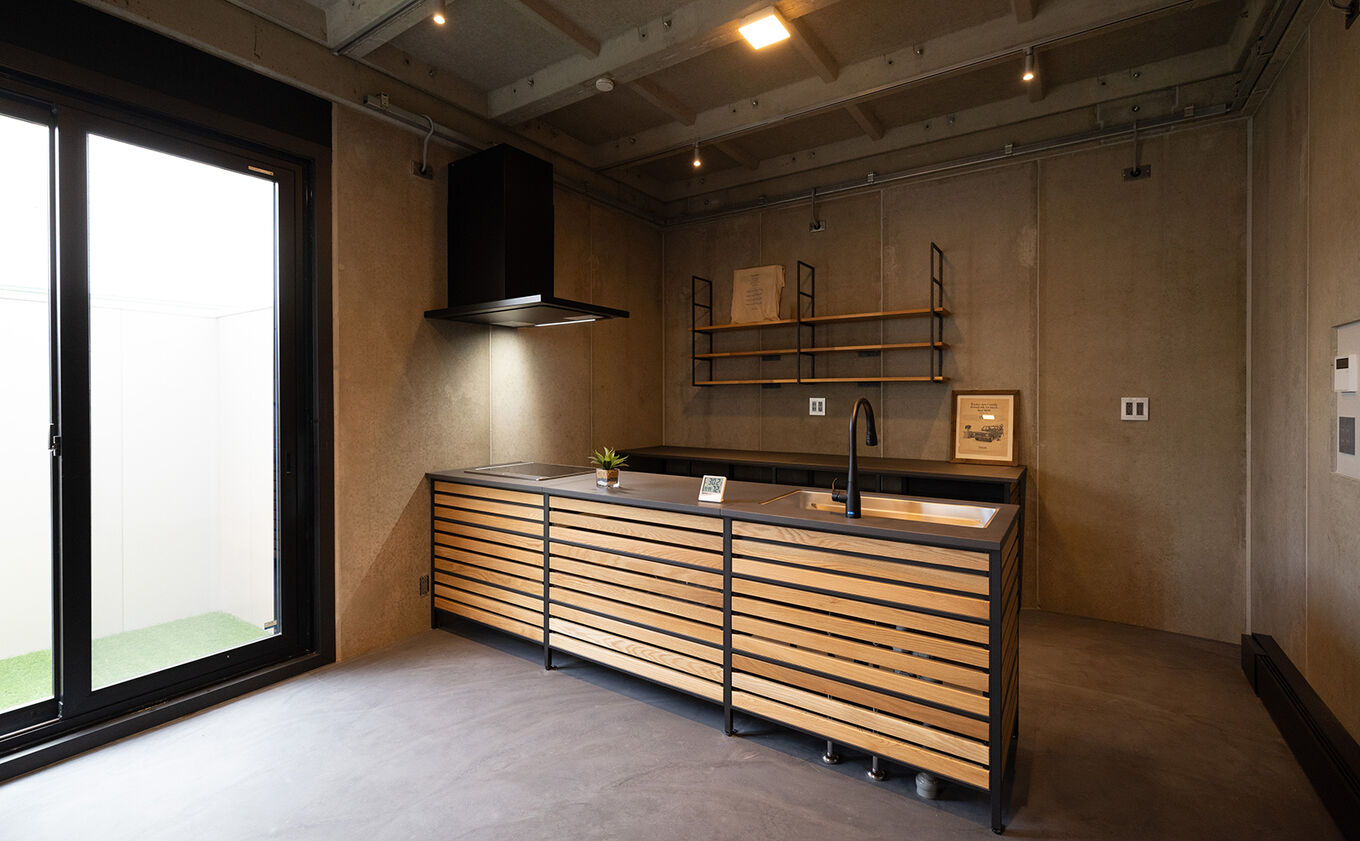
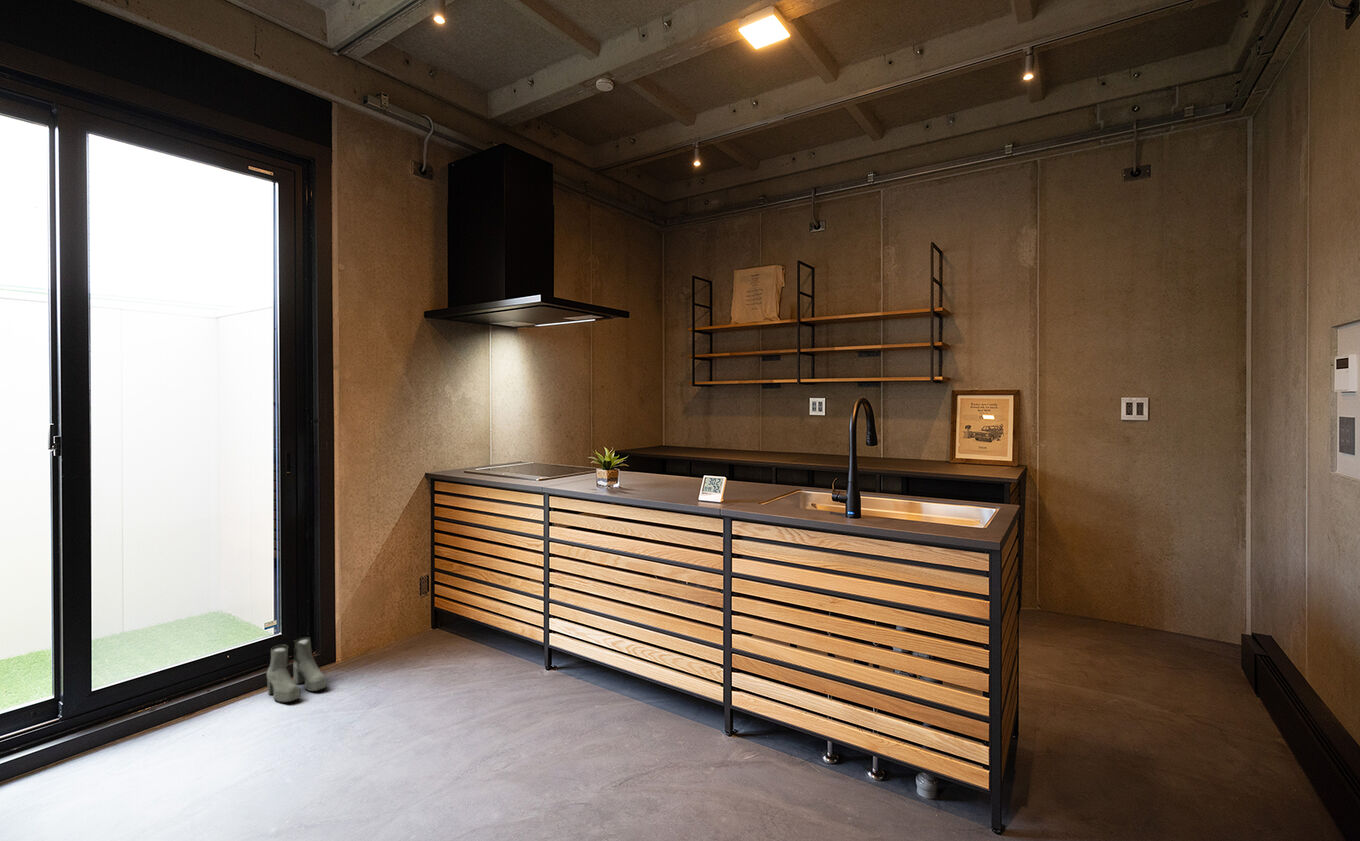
+ boots [266,636,327,703]
